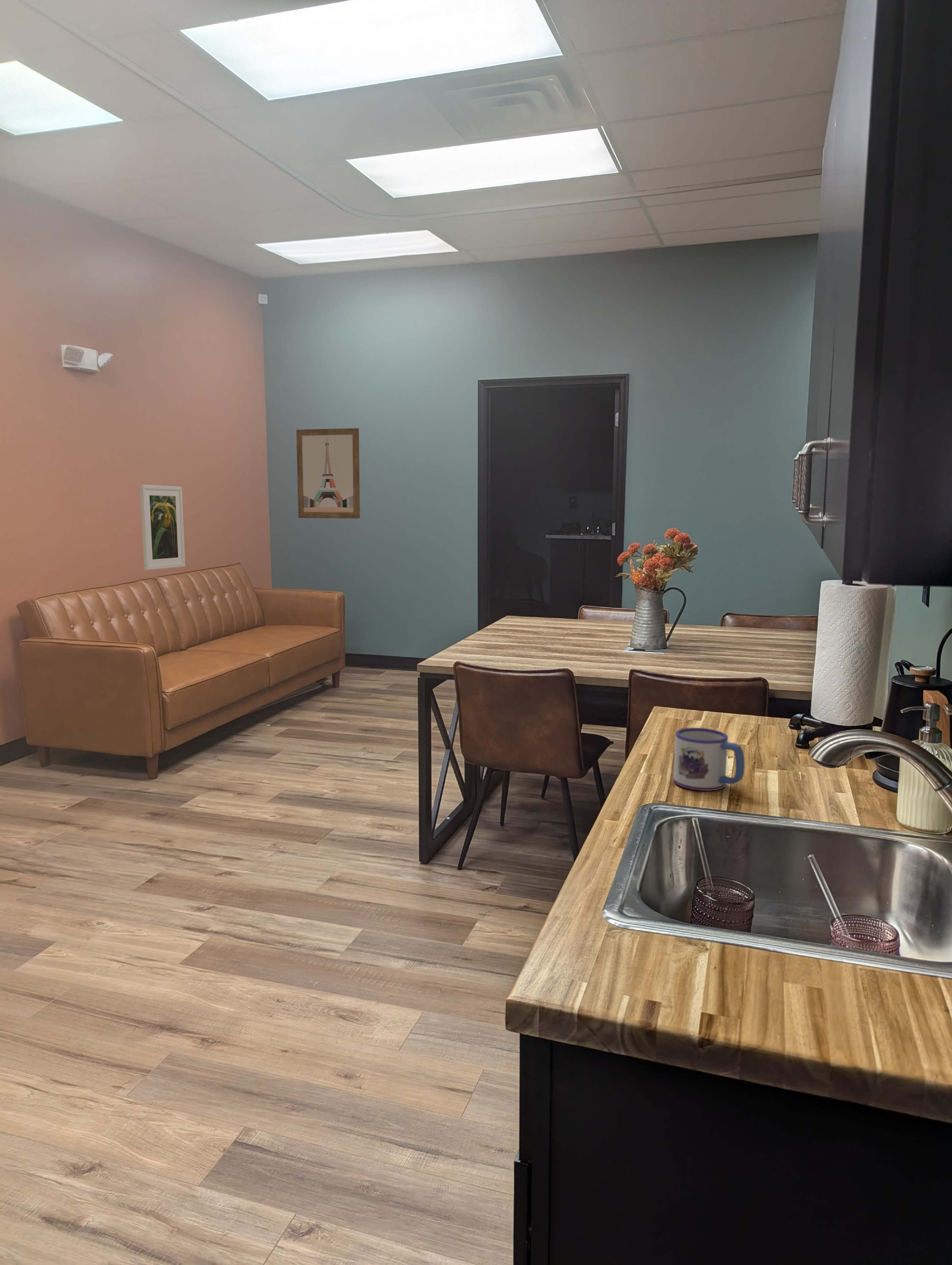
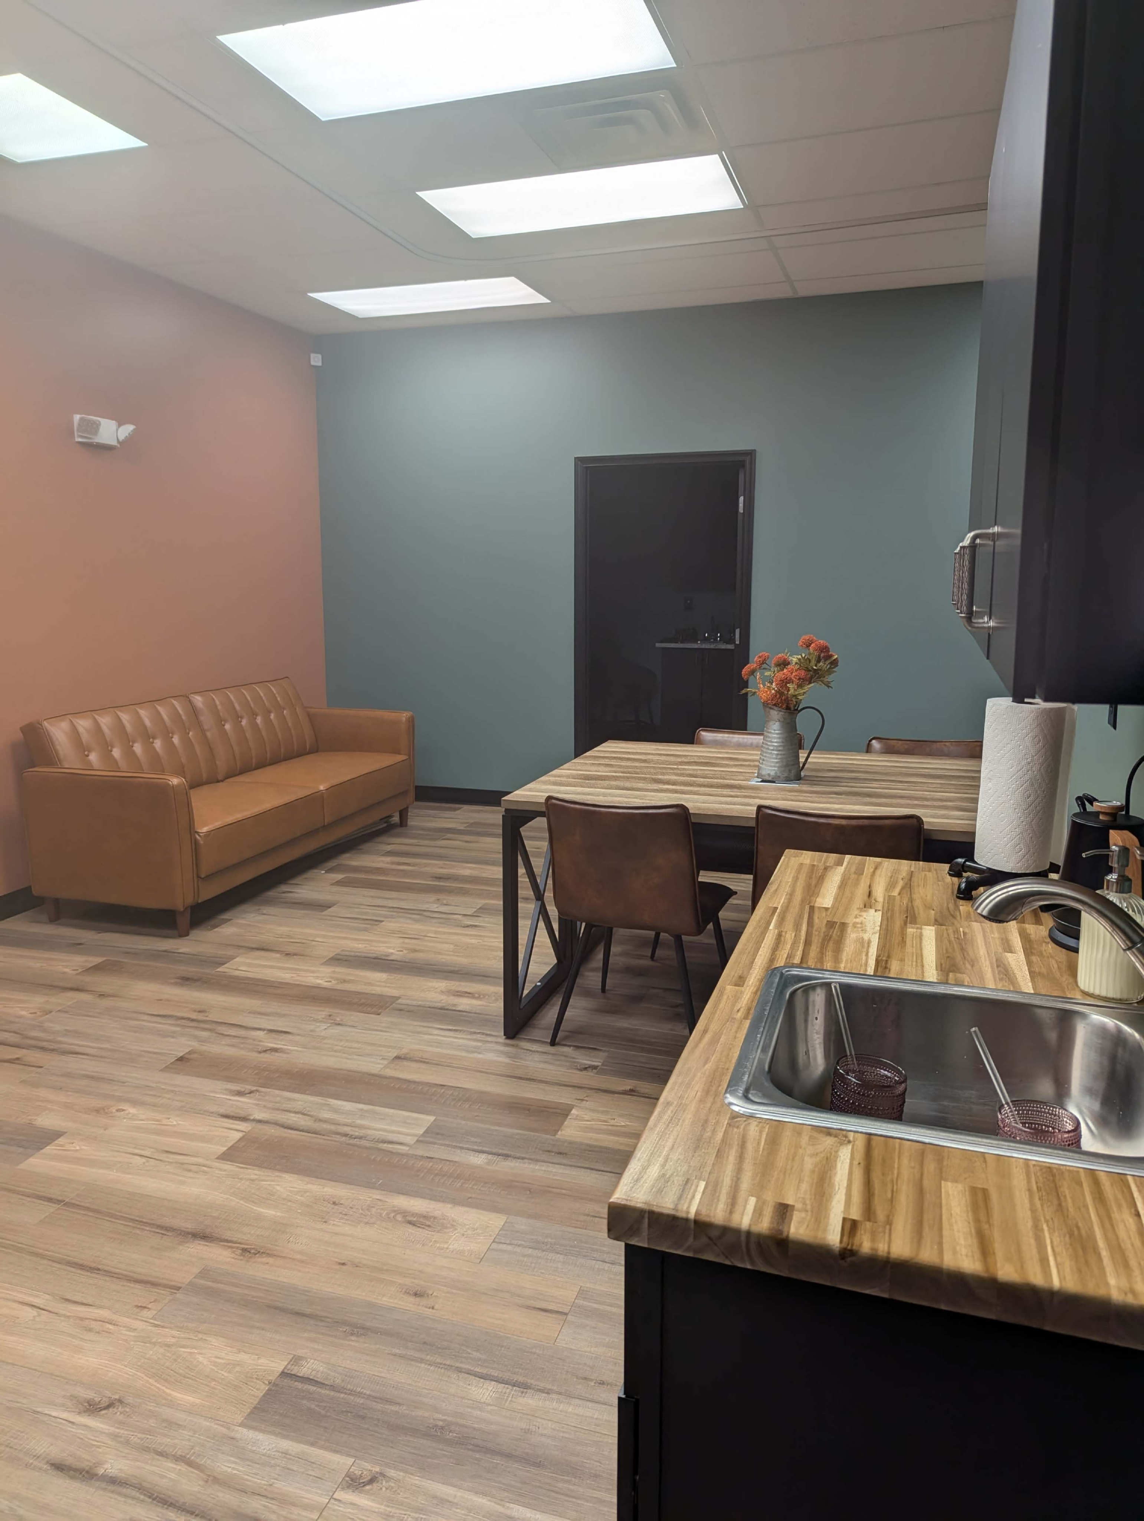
- mug [673,727,745,791]
- wall art [296,428,360,519]
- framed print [140,484,186,570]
